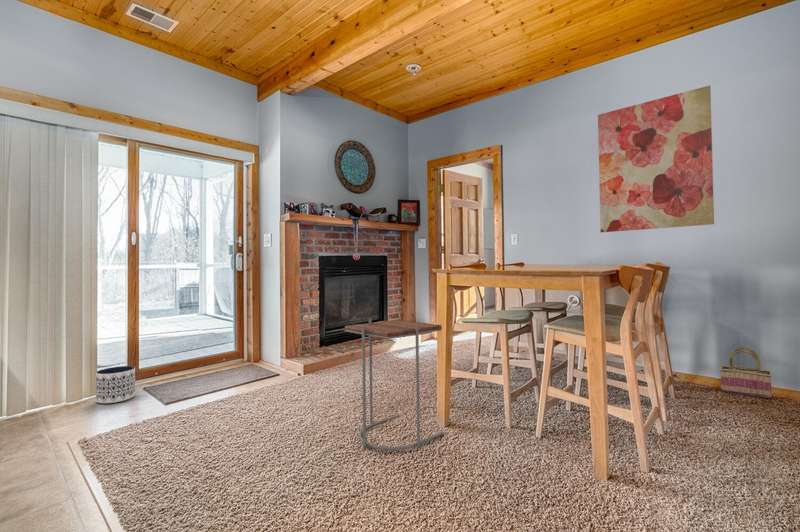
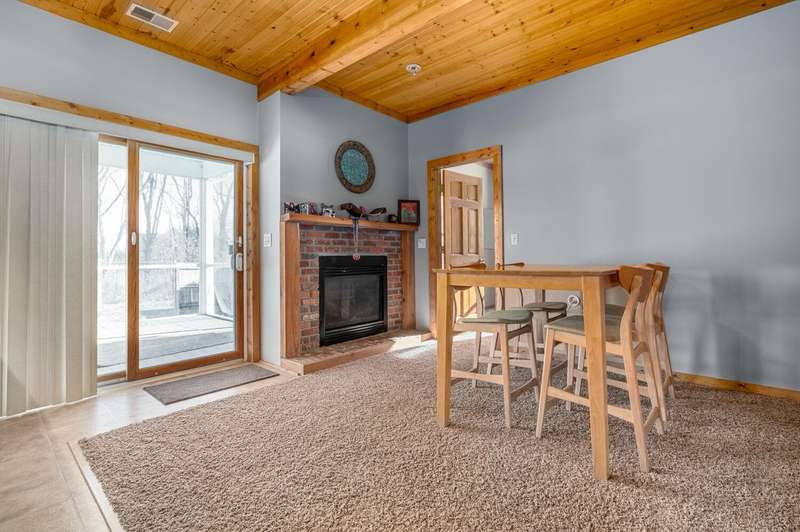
- planter [95,365,136,404]
- basket [719,346,773,399]
- side table [344,318,445,451]
- wall art [597,84,715,233]
